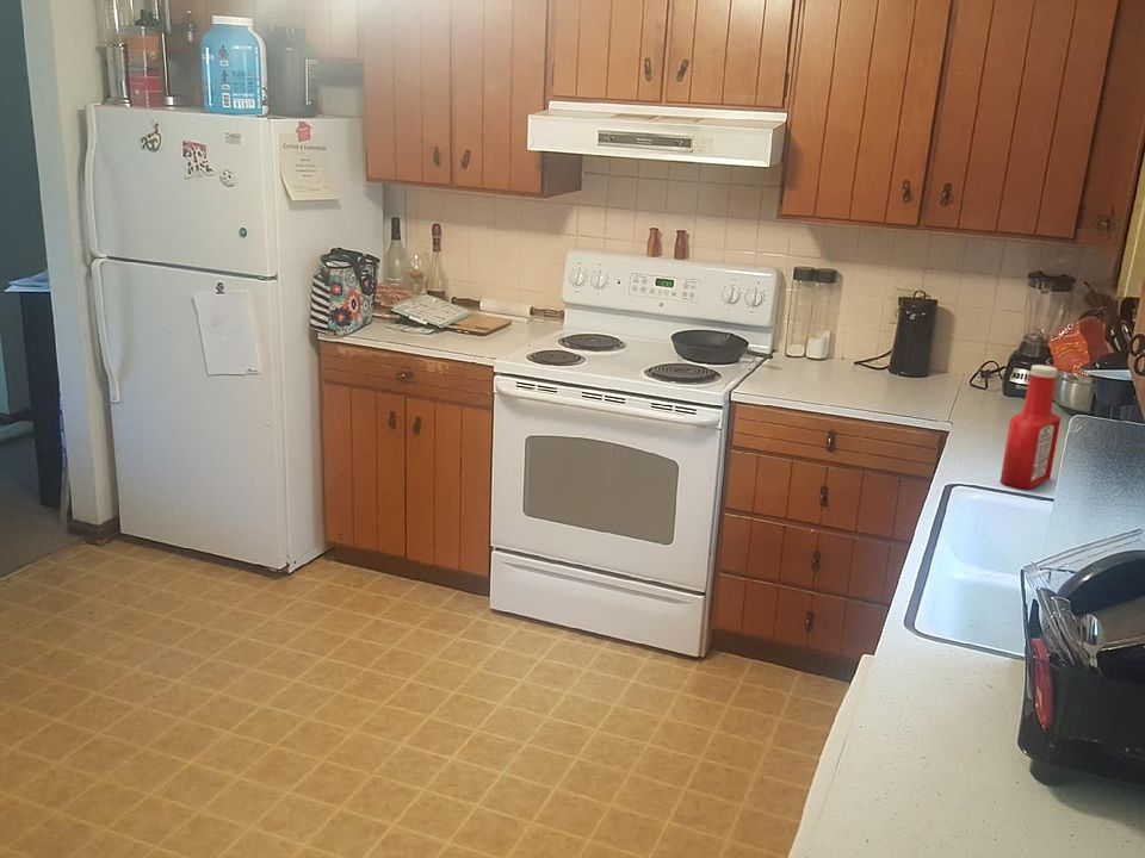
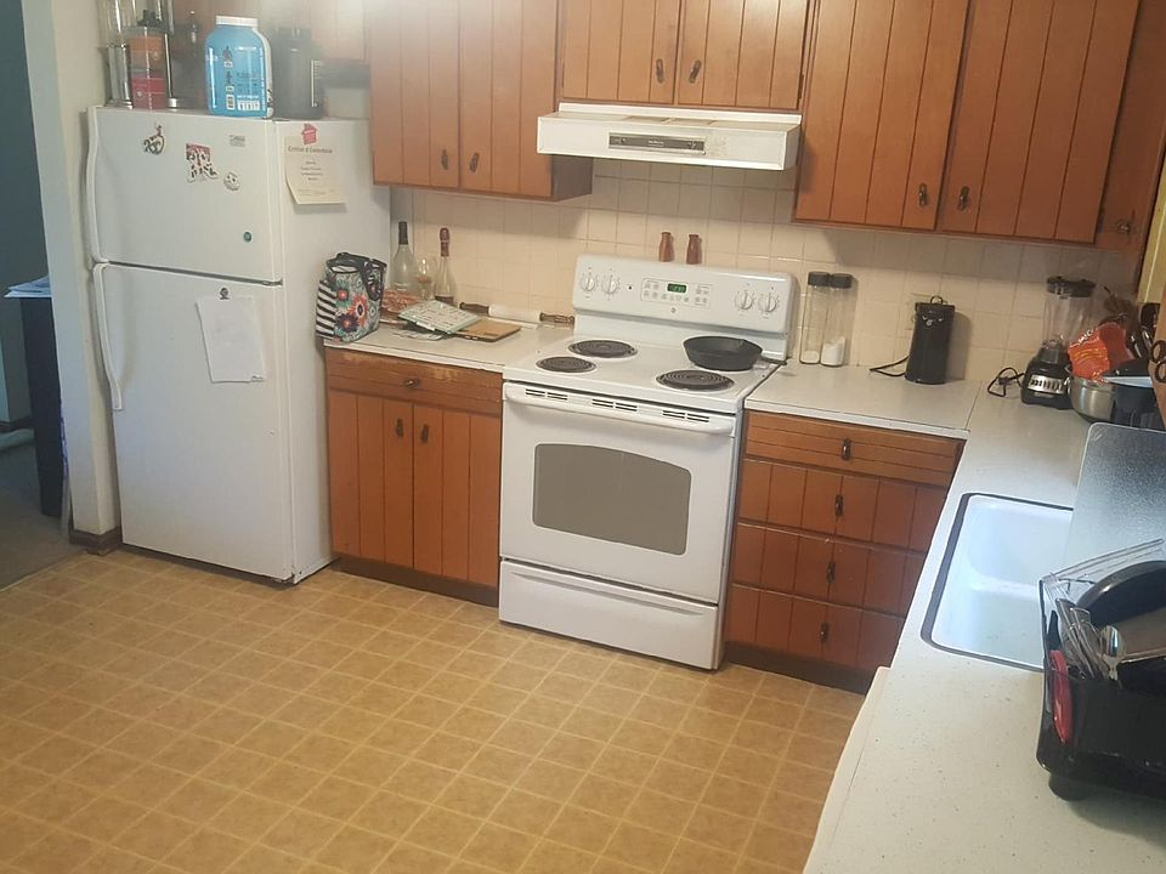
- soap bottle [999,363,1062,490]
